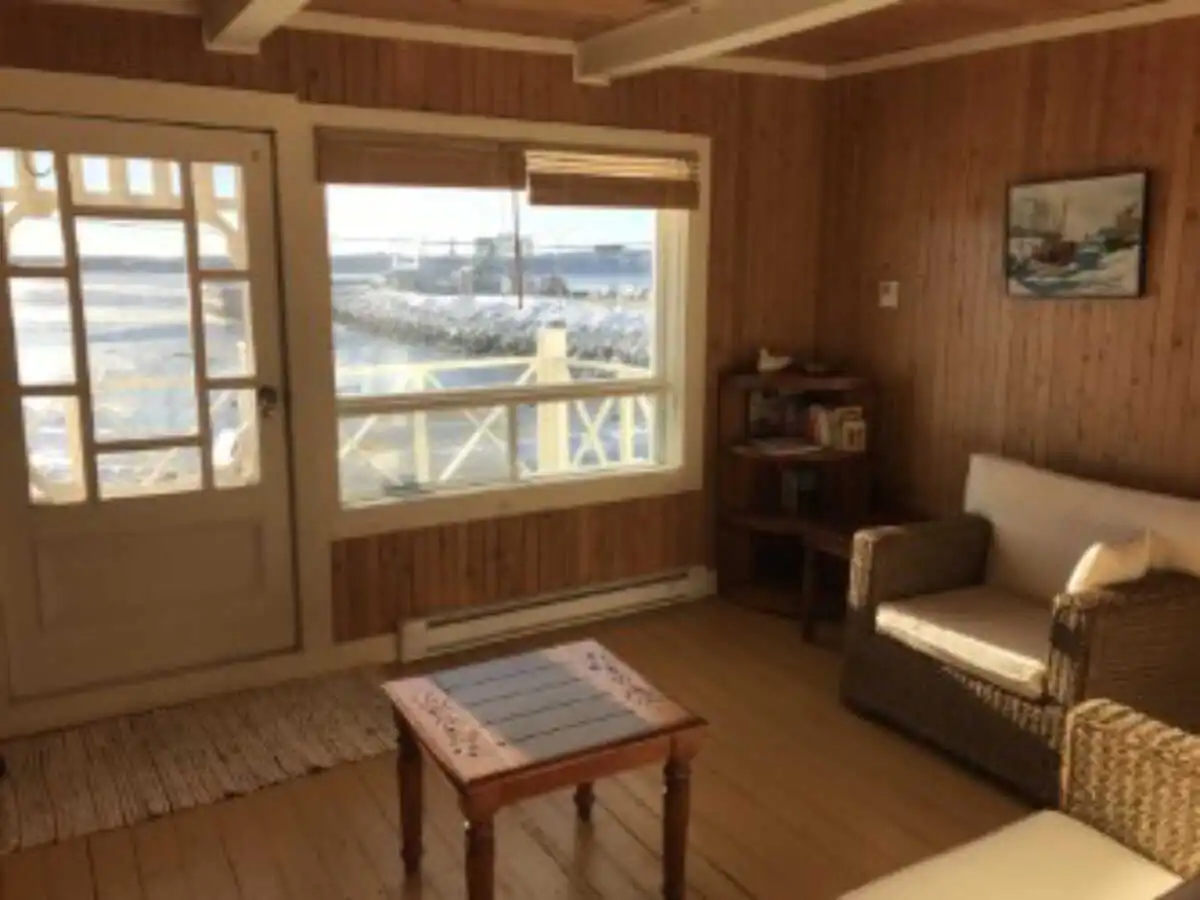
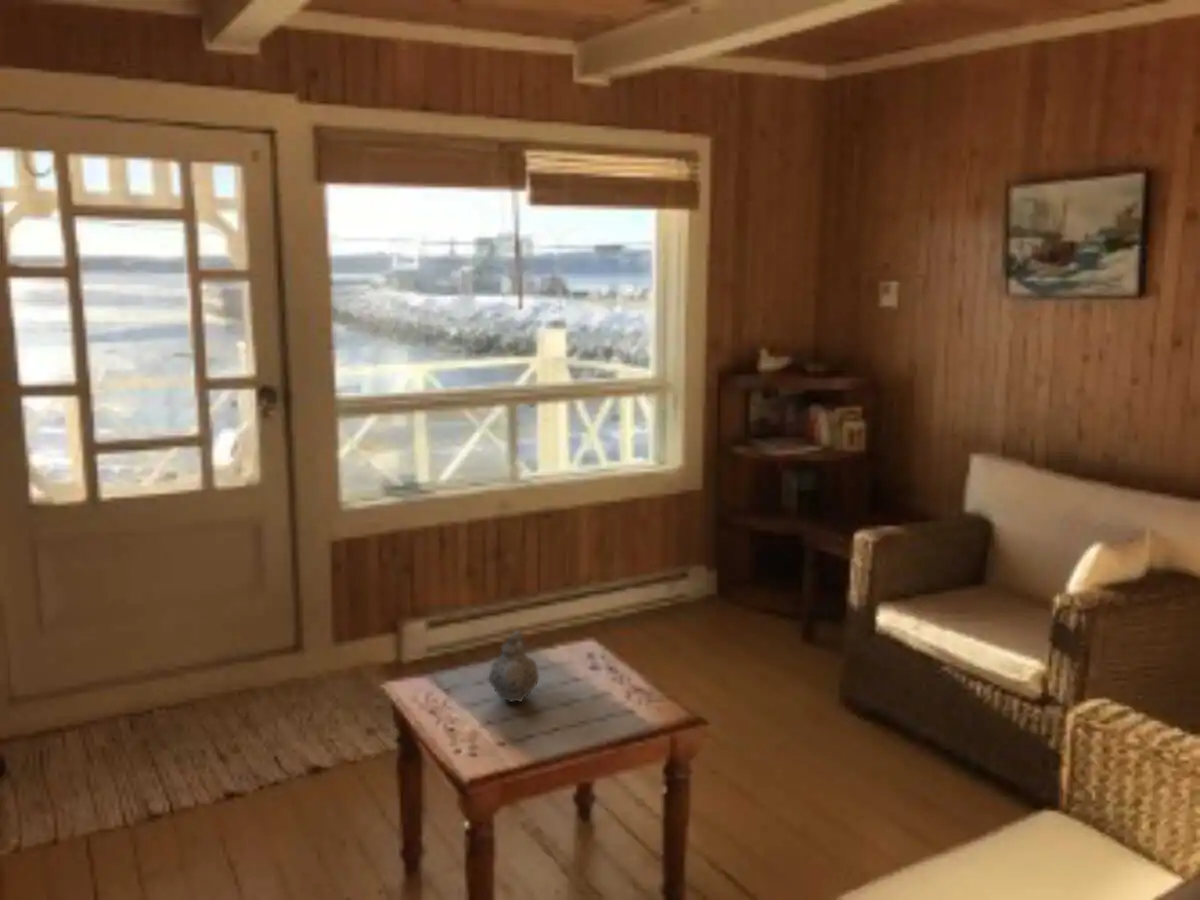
+ teapot [488,629,540,703]
